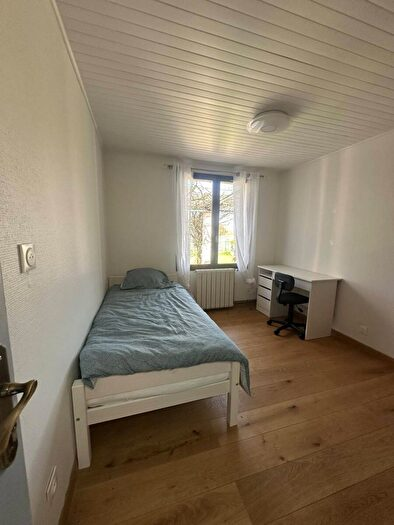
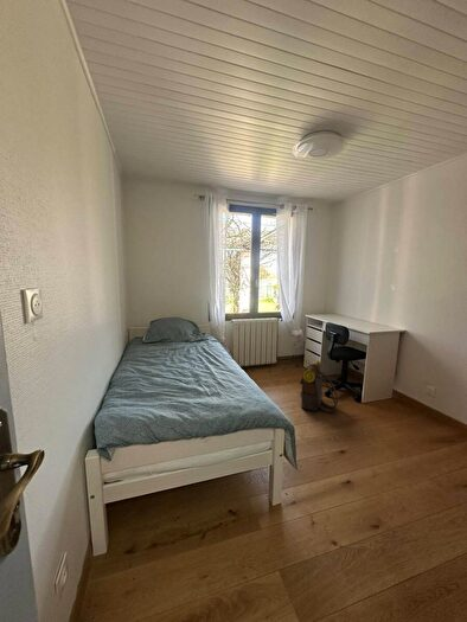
+ backpack [299,359,339,413]
